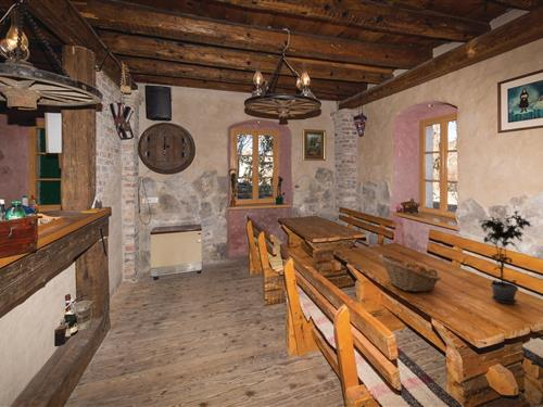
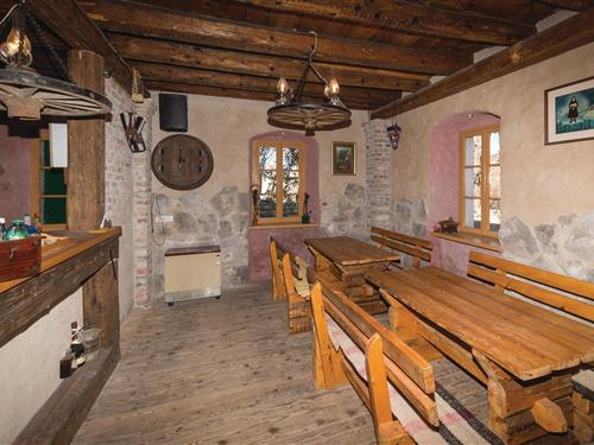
- potted plant [477,209,533,305]
- fruit basket [378,253,442,293]
